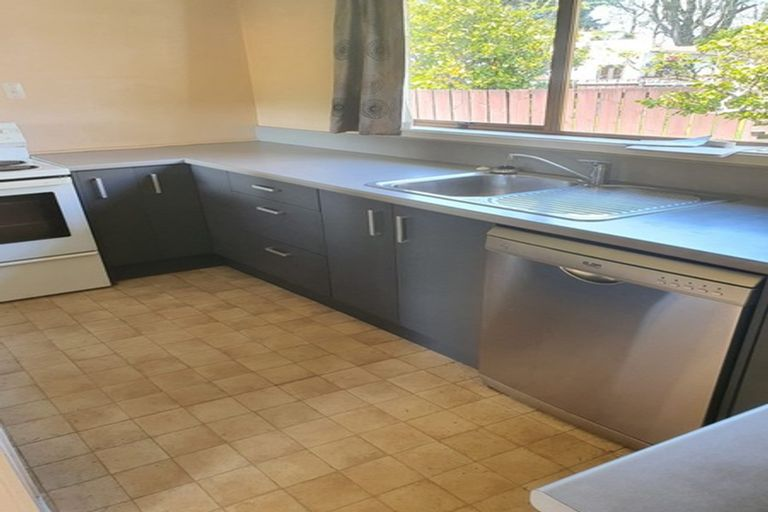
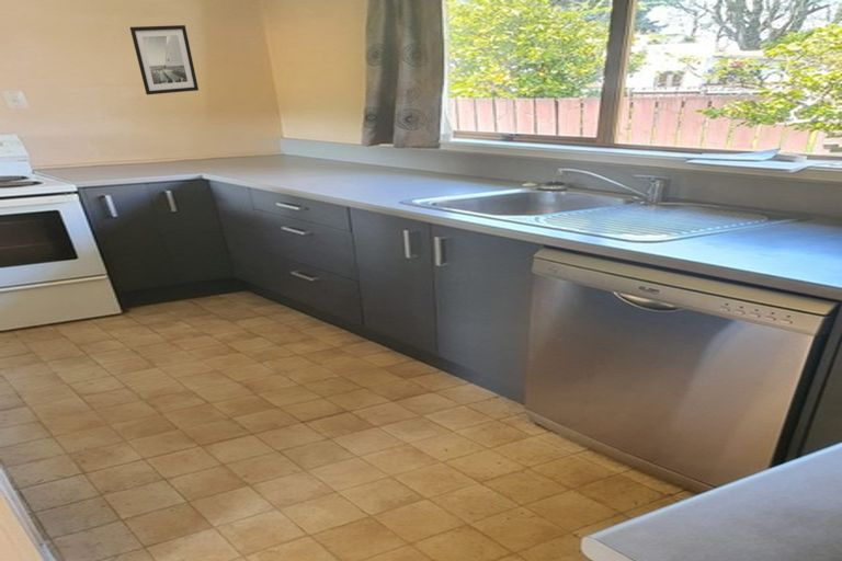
+ wall art [129,24,200,95]
